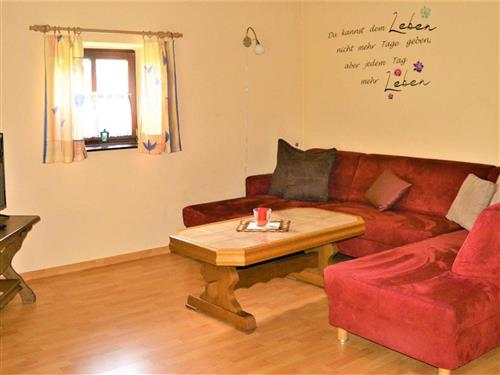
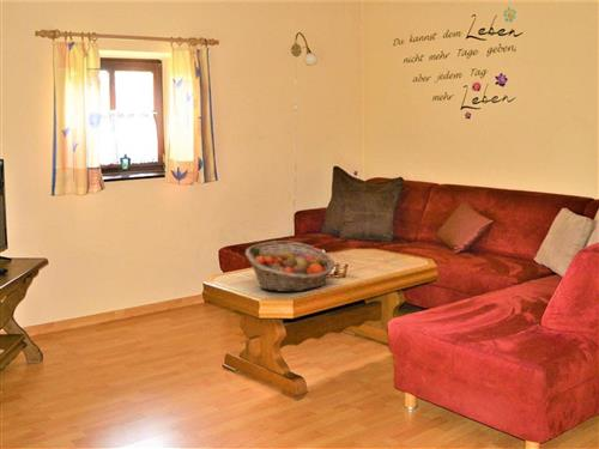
+ fruit basket [244,239,337,293]
